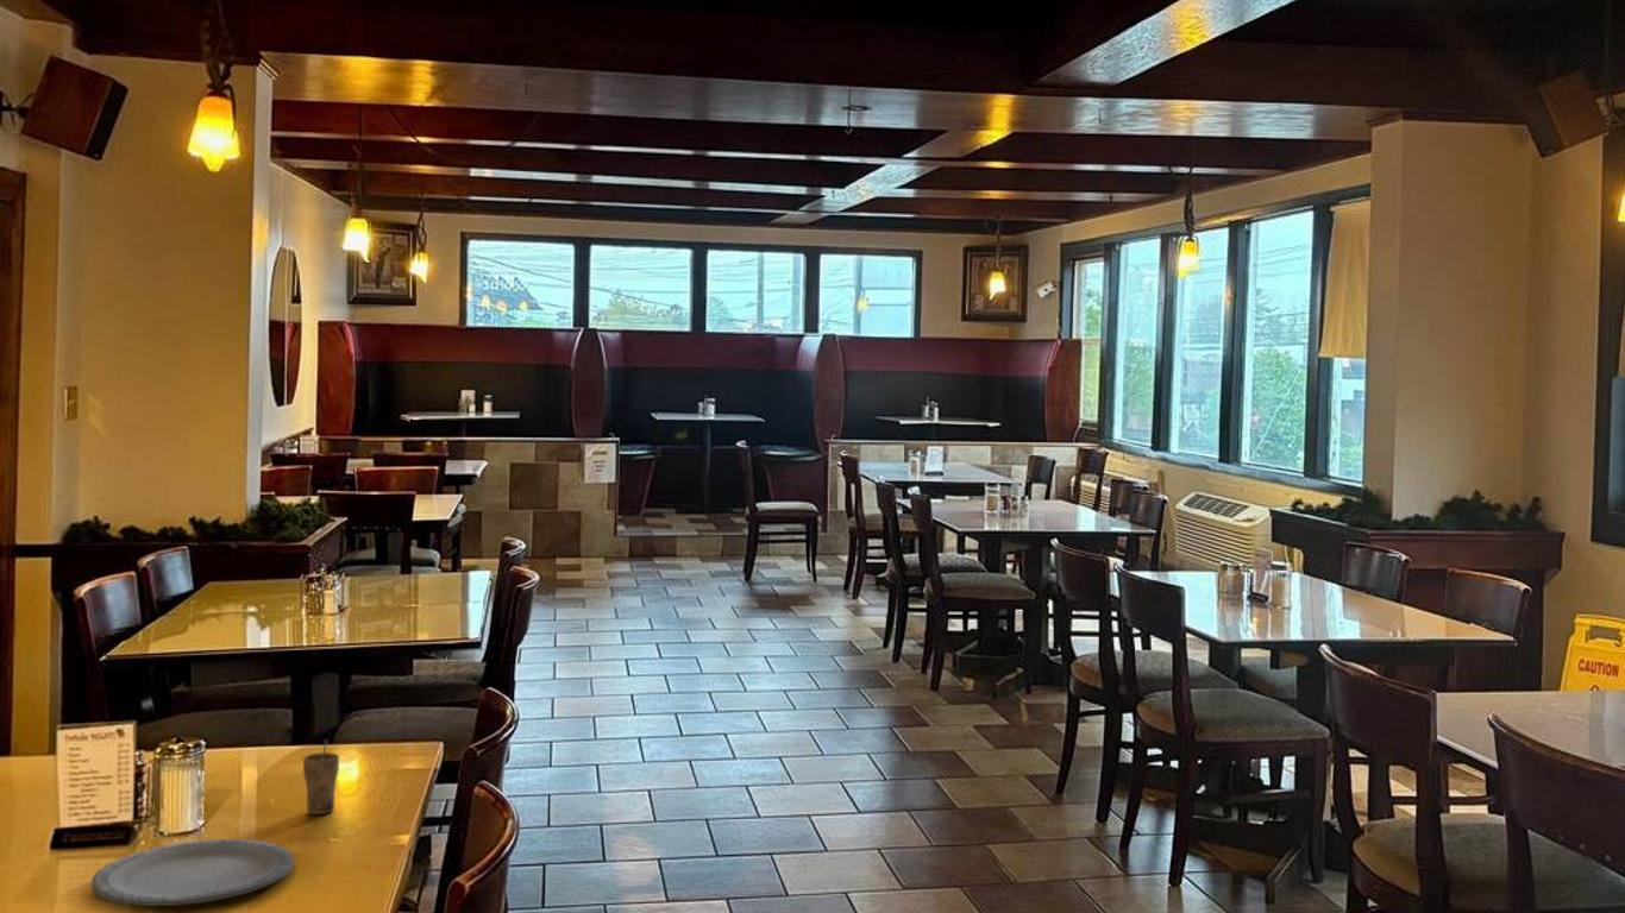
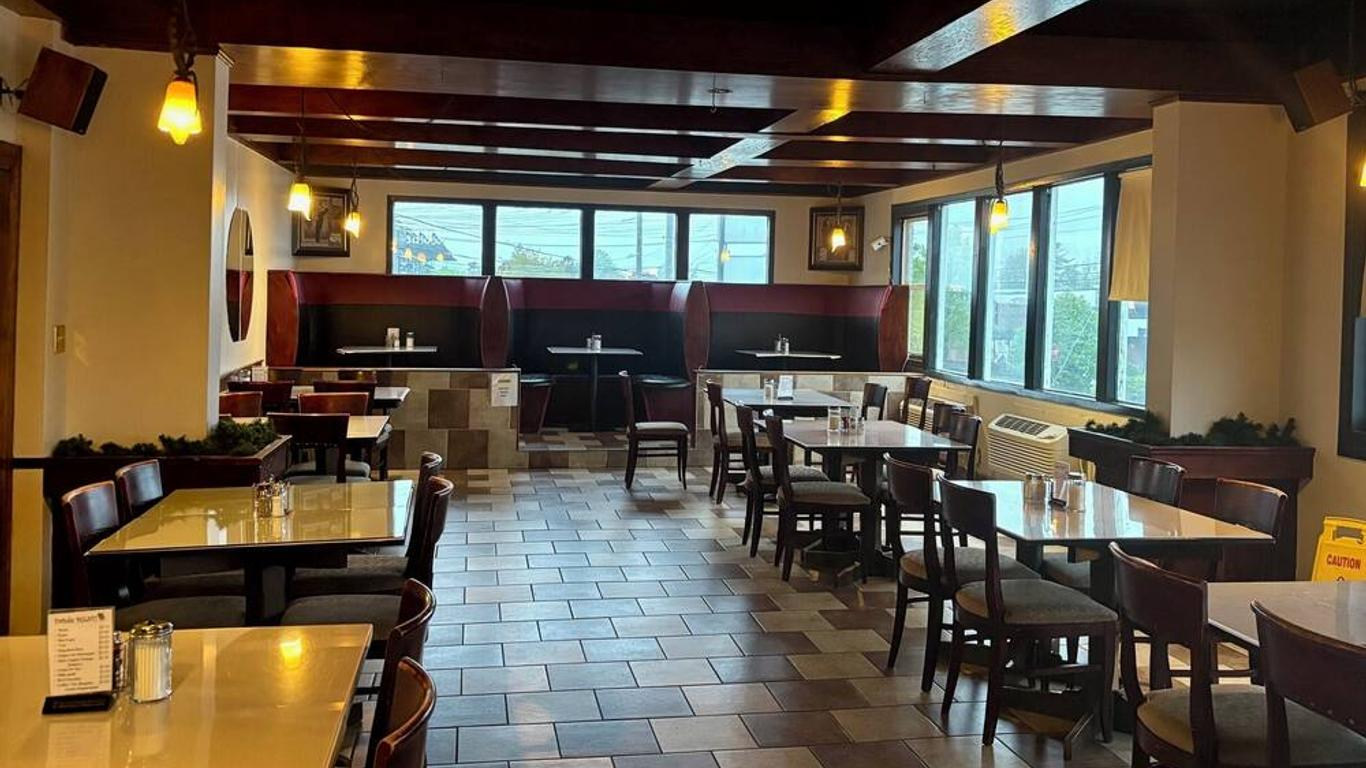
- cup [302,738,340,816]
- plate [90,838,295,907]
